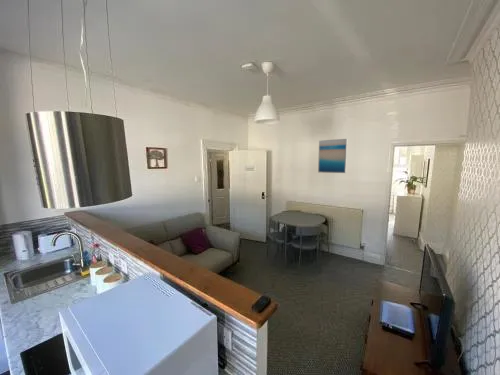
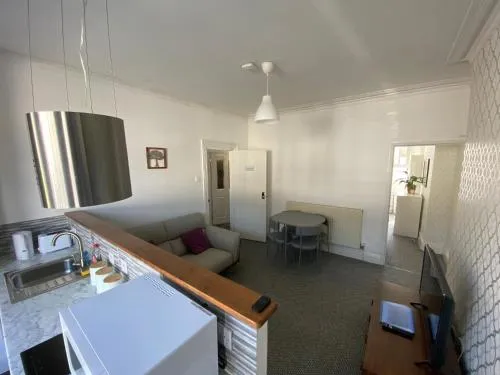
- wall art [317,138,348,174]
